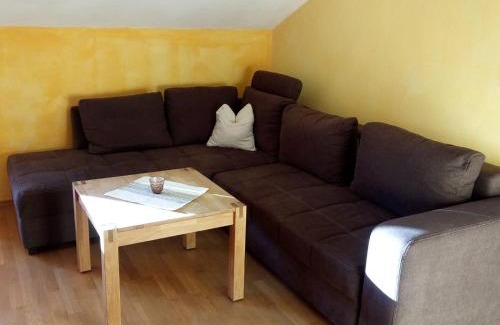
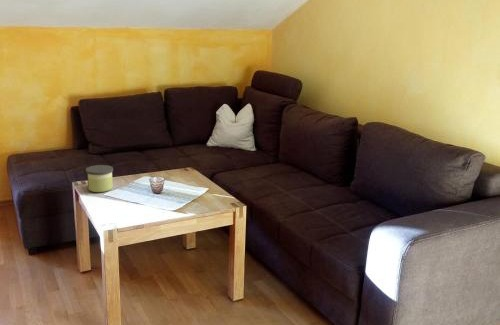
+ candle [85,164,114,193]
